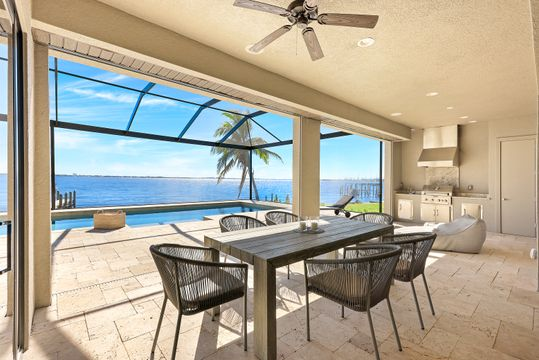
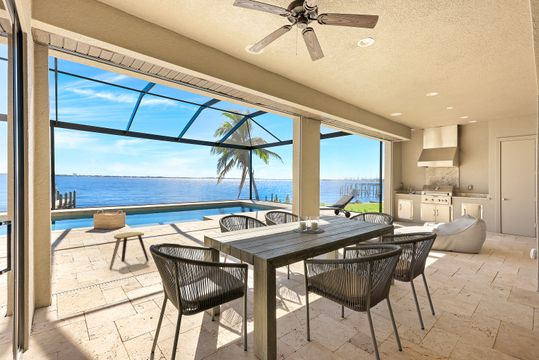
+ stool [108,231,149,270]
